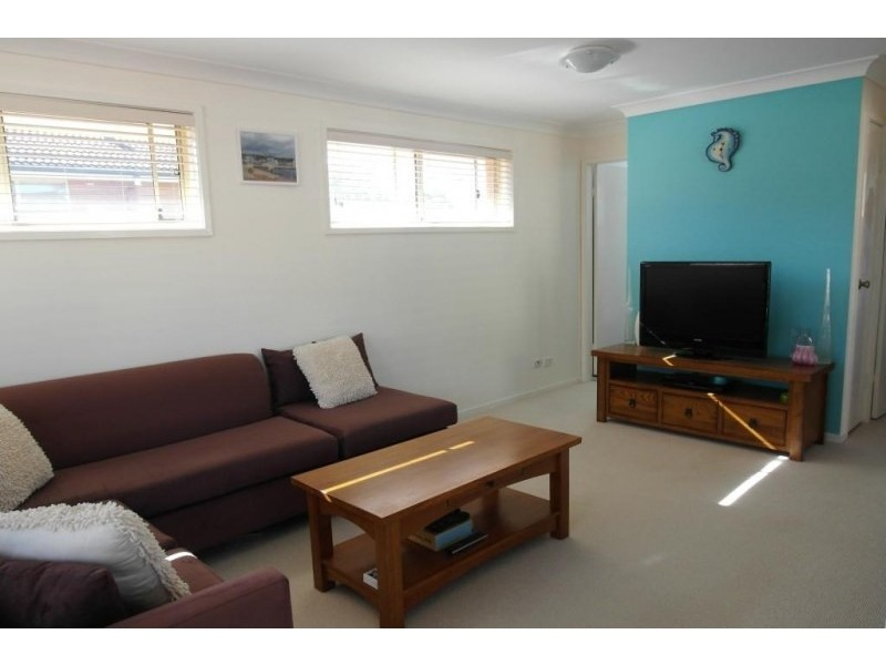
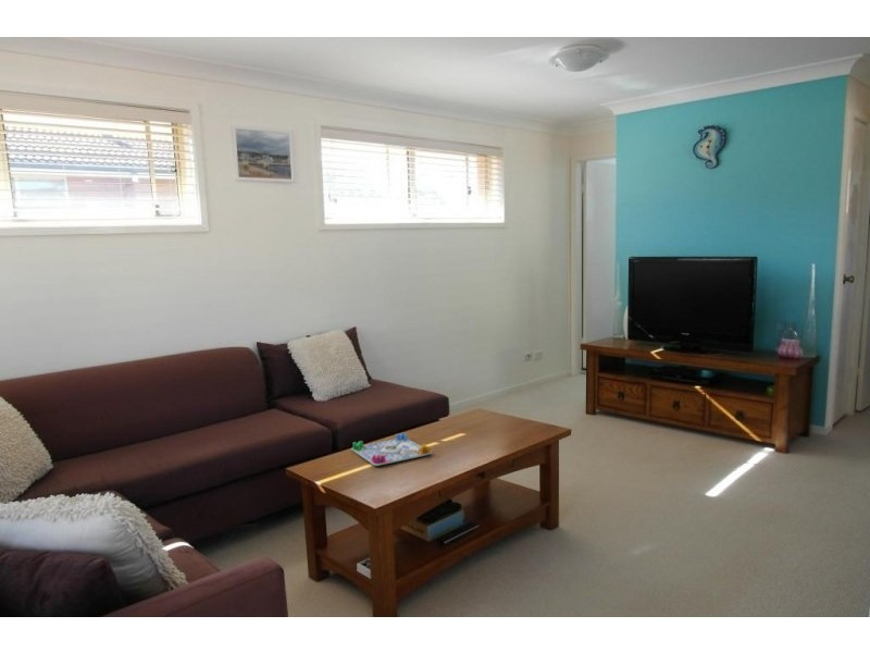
+ board game [350,432,433,467]
